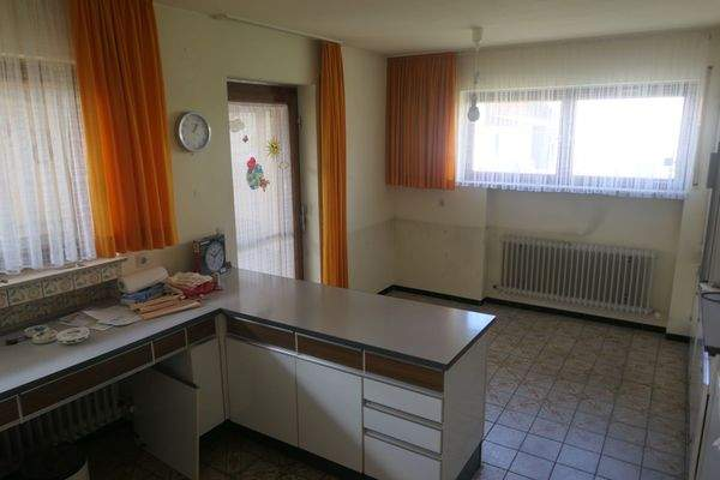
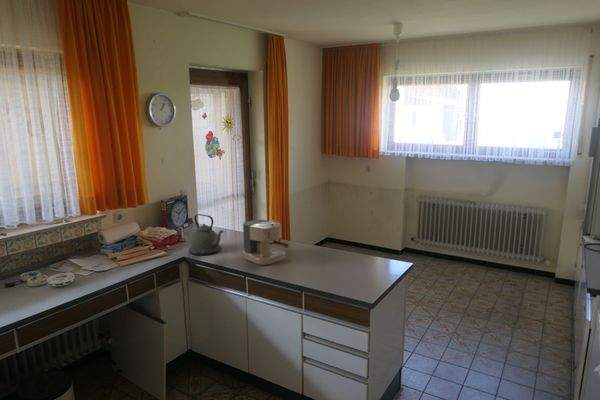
+ kettle [188,213,224,256]
+ coffee maker [242,219,290,266]
